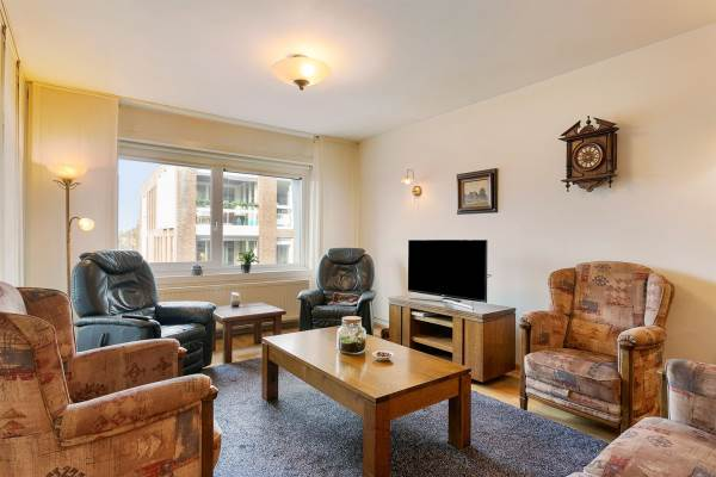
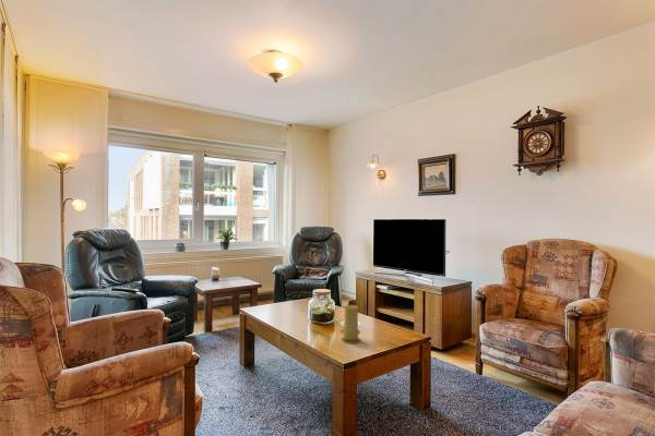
+ candle [341,304,361,344]
